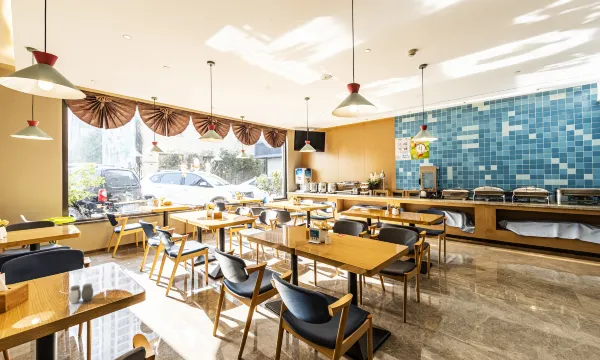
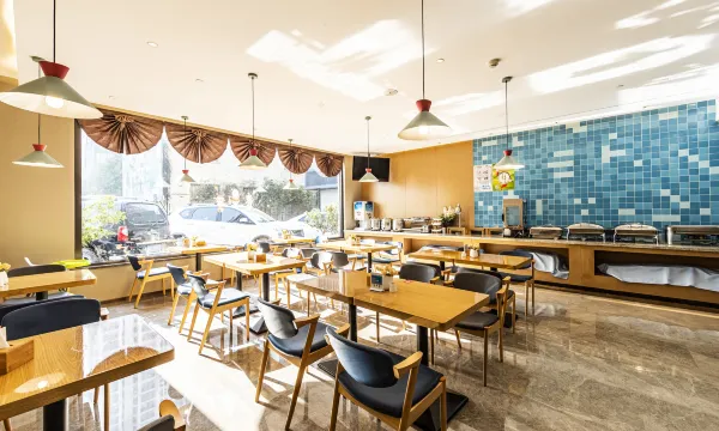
- salt and pepper shaker [68,282,94,305]
